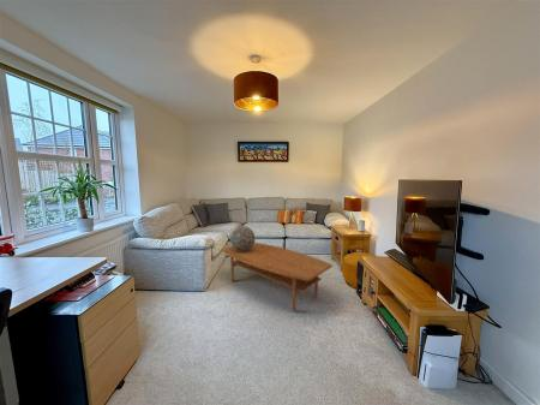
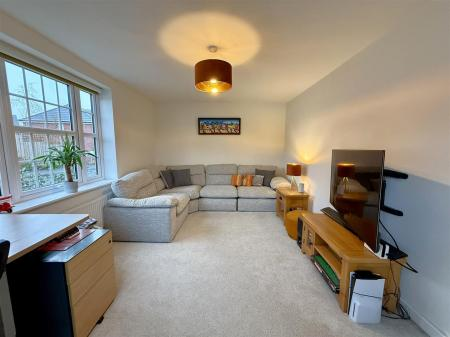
- coffee table [221,242,334,312]
- decorative sphere [229,225,257,251]
